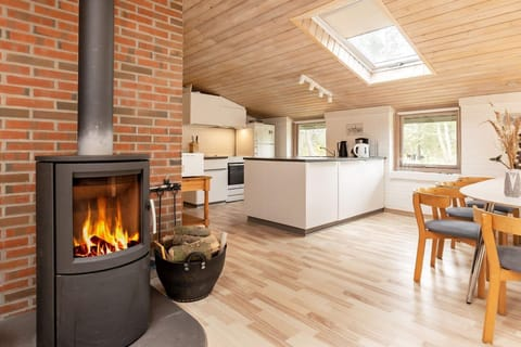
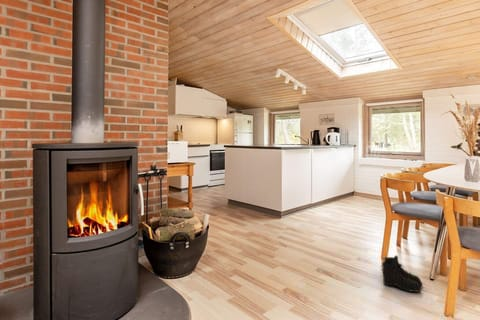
+ boots [380,254,424,293]
